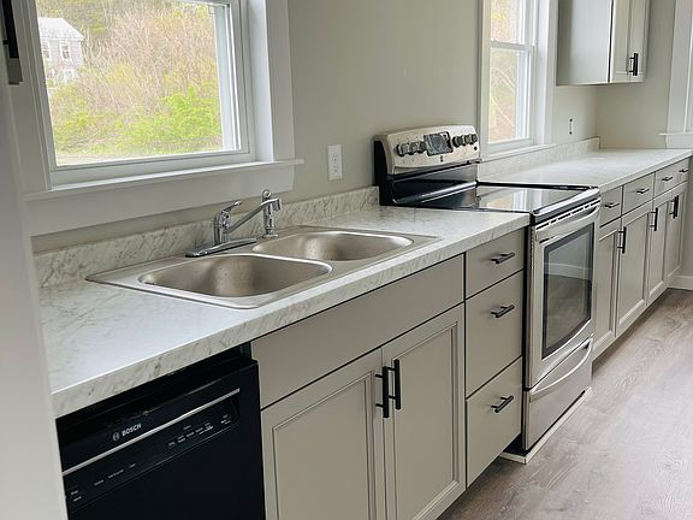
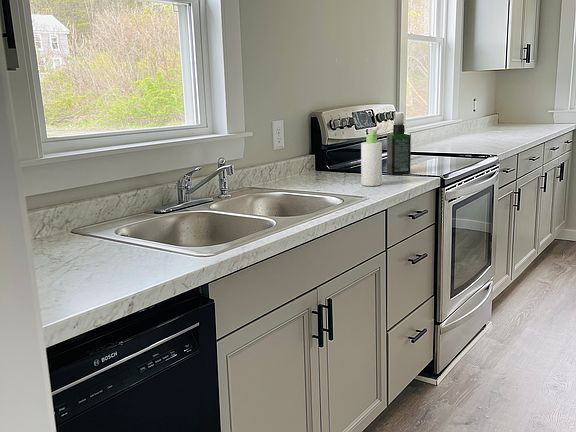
+ spray bottle [386,111,412,176]
+ bottle [360,126,383,187]
